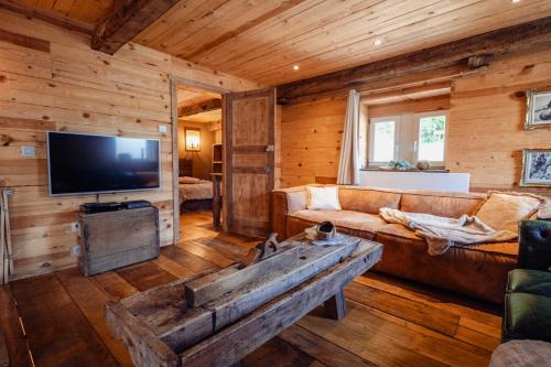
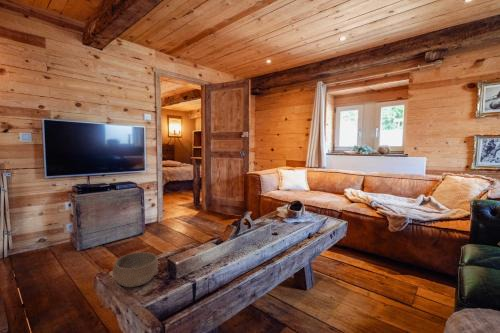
+ bowl [112,251,159,288]
